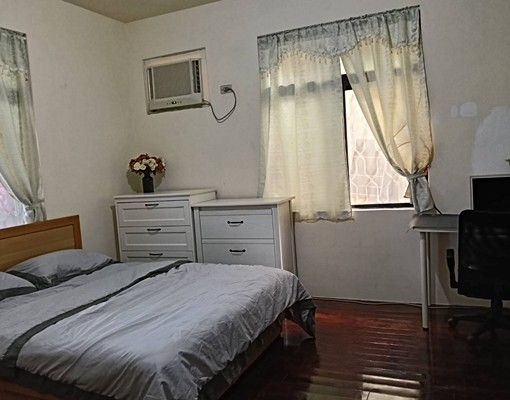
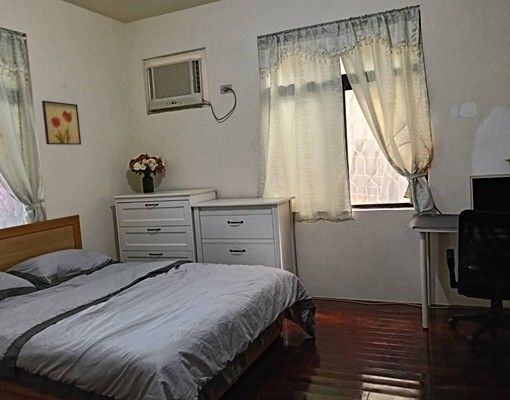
+ wall art [41,100,82,146]
